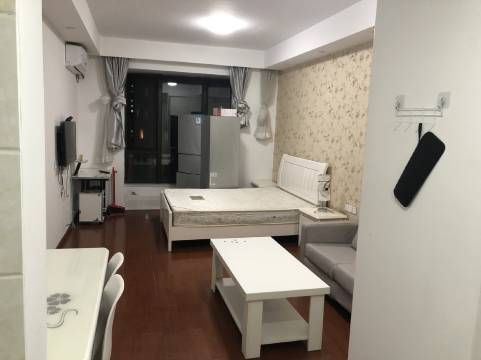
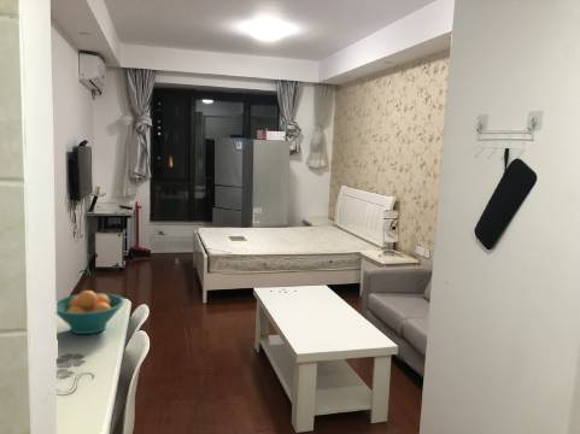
+ fruit bowl [55,289,125,335]
